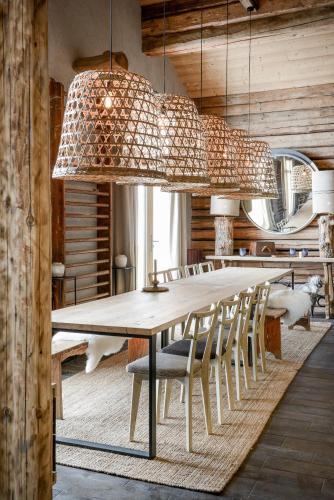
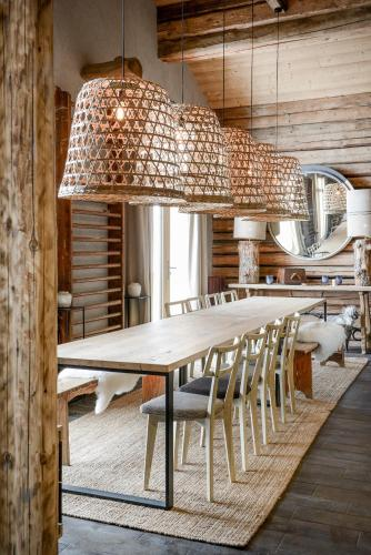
- candle holder [141,259,170,292]
